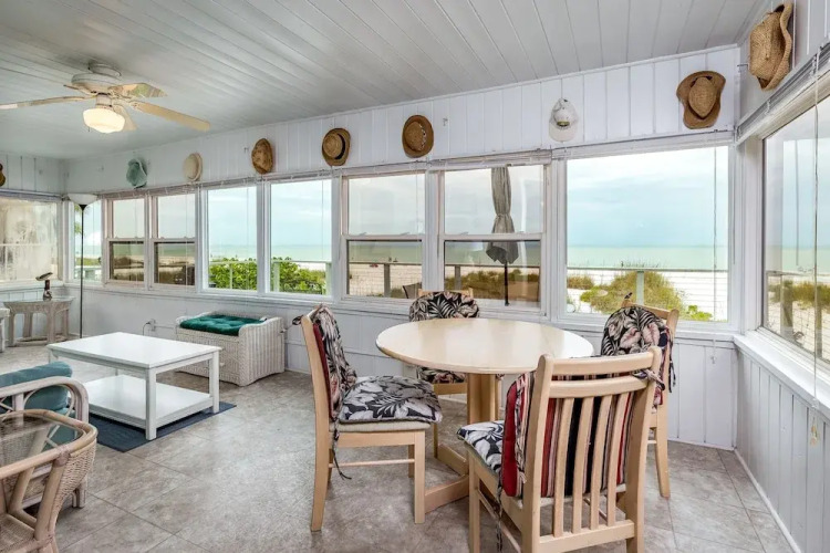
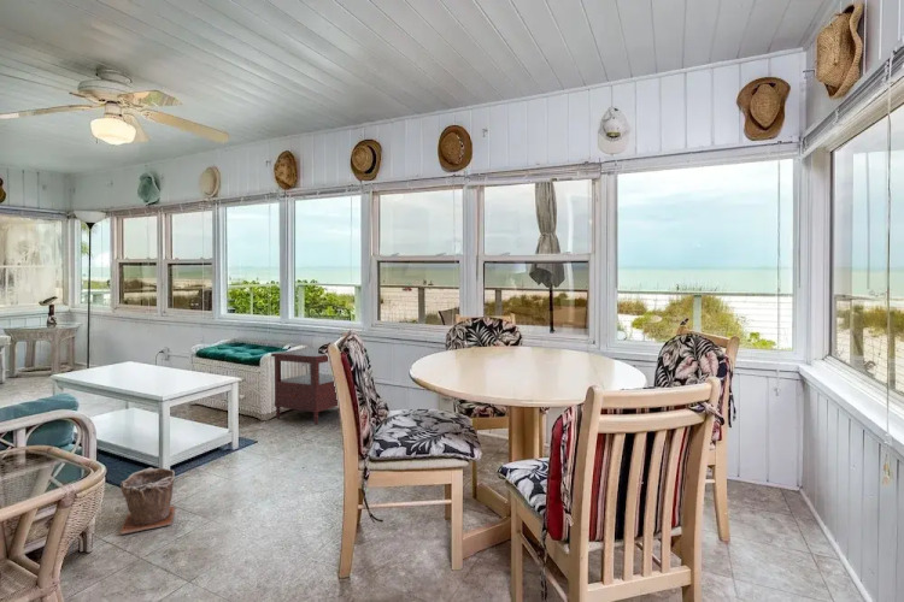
+ plant pot [118,466,176,535]
+ side table [270,347,339,426]
